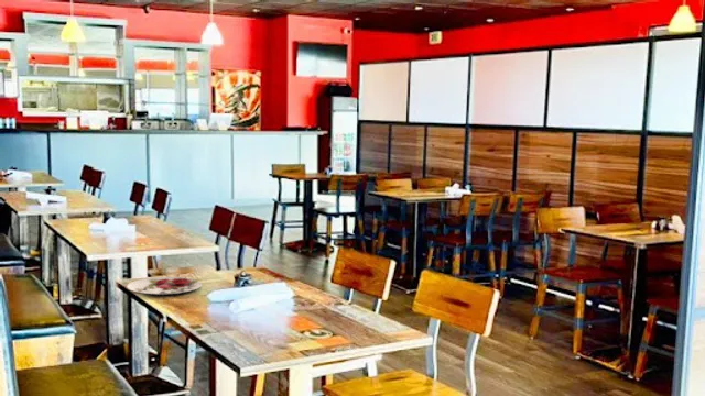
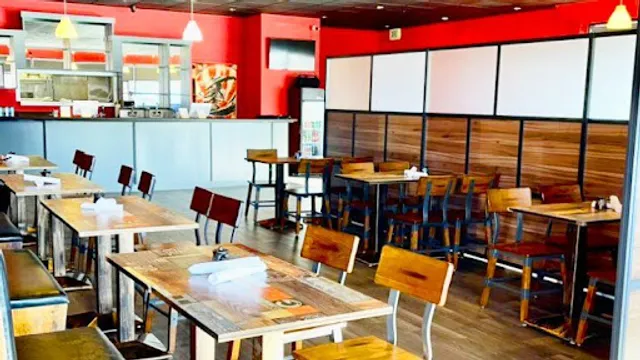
- plate [126,276,203,296]
